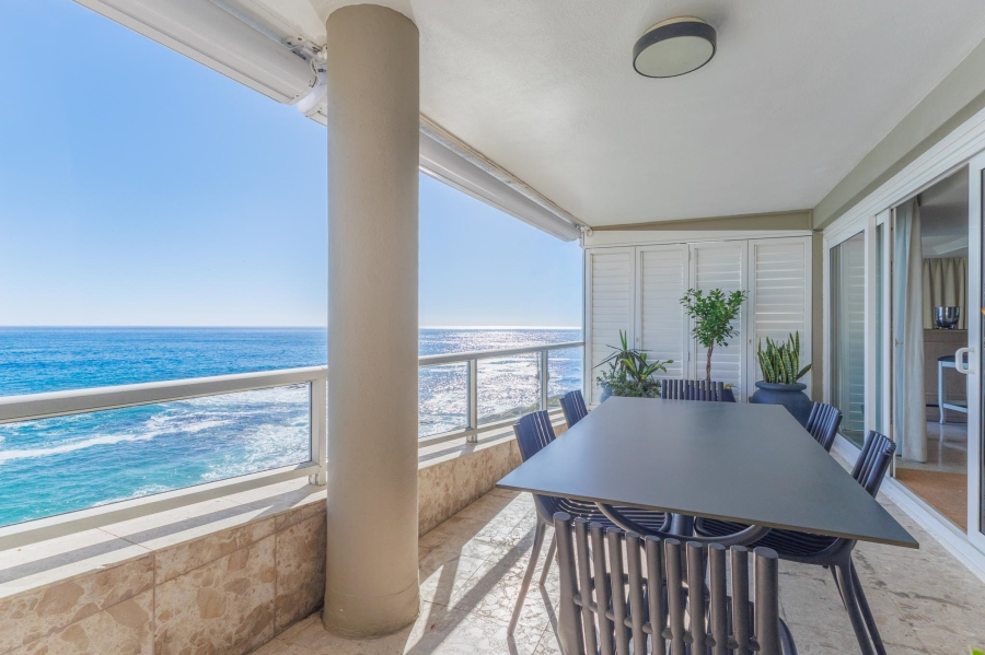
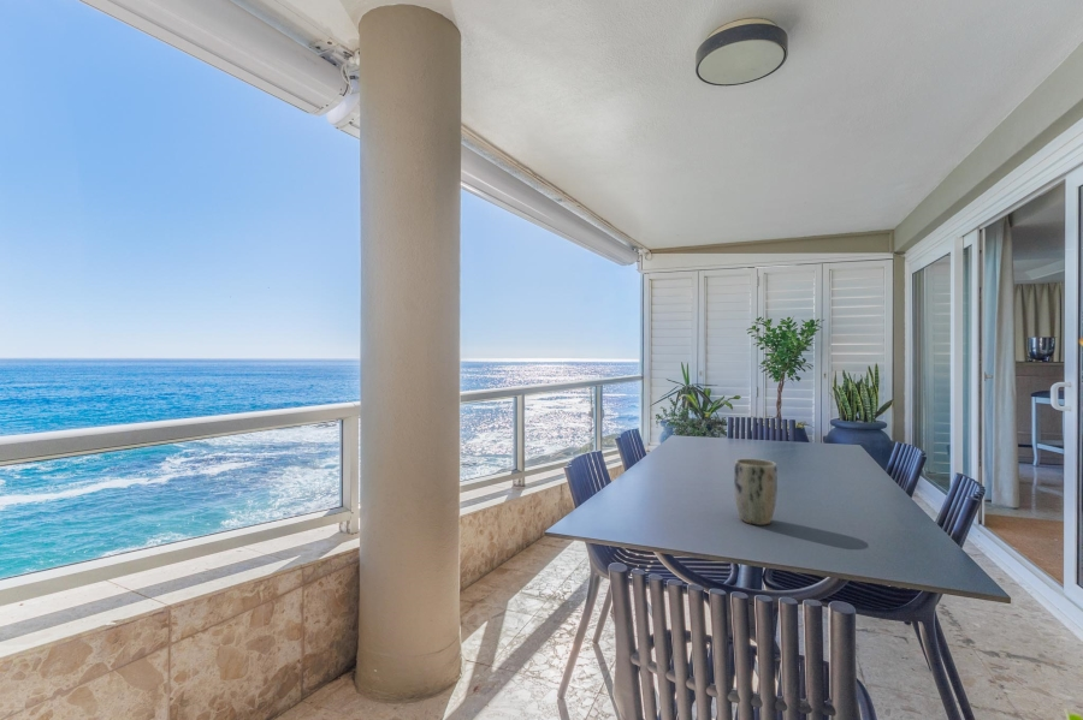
+ plant pot [733,458,779,526]
